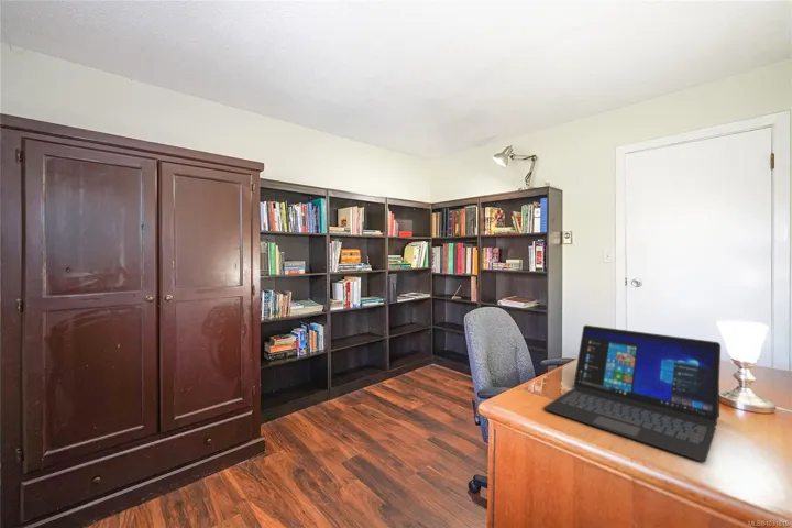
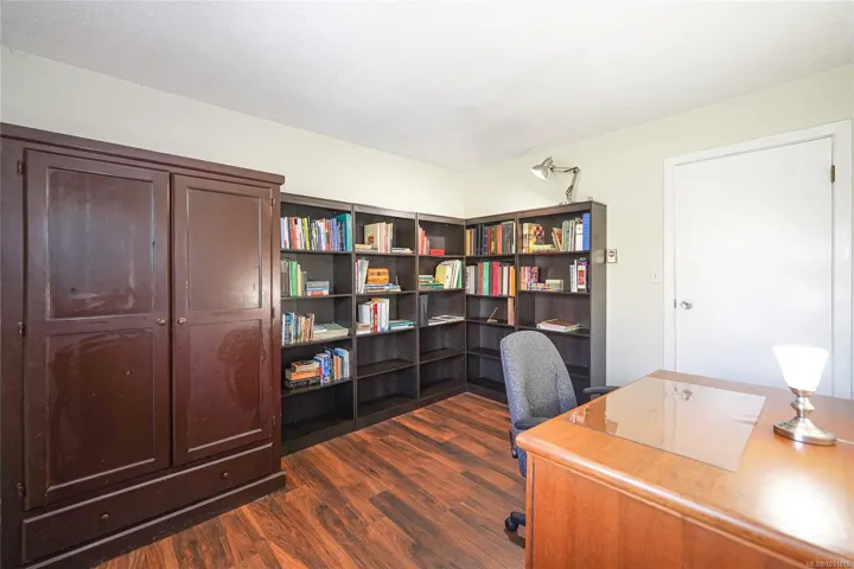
- laptop [542,324,722,463]
